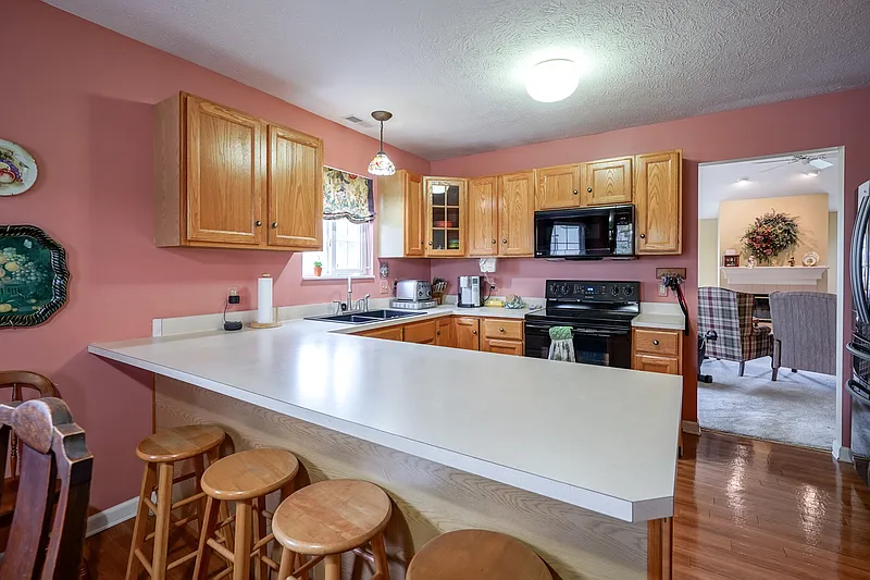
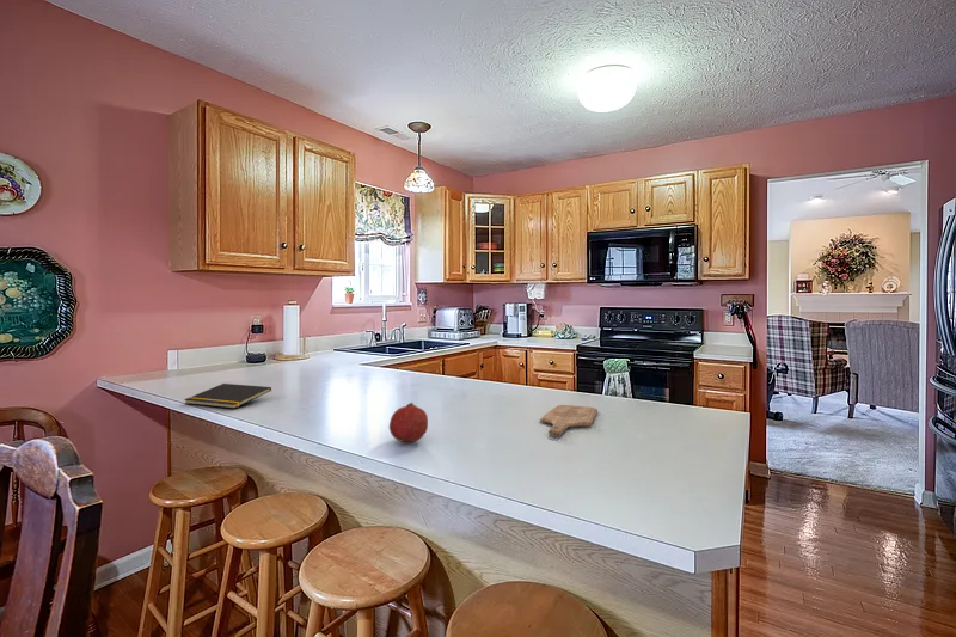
+ fruit [388,402,429,443]
+ notepad [183,382,272,410]
+ cutting board [539,404,599,436]
